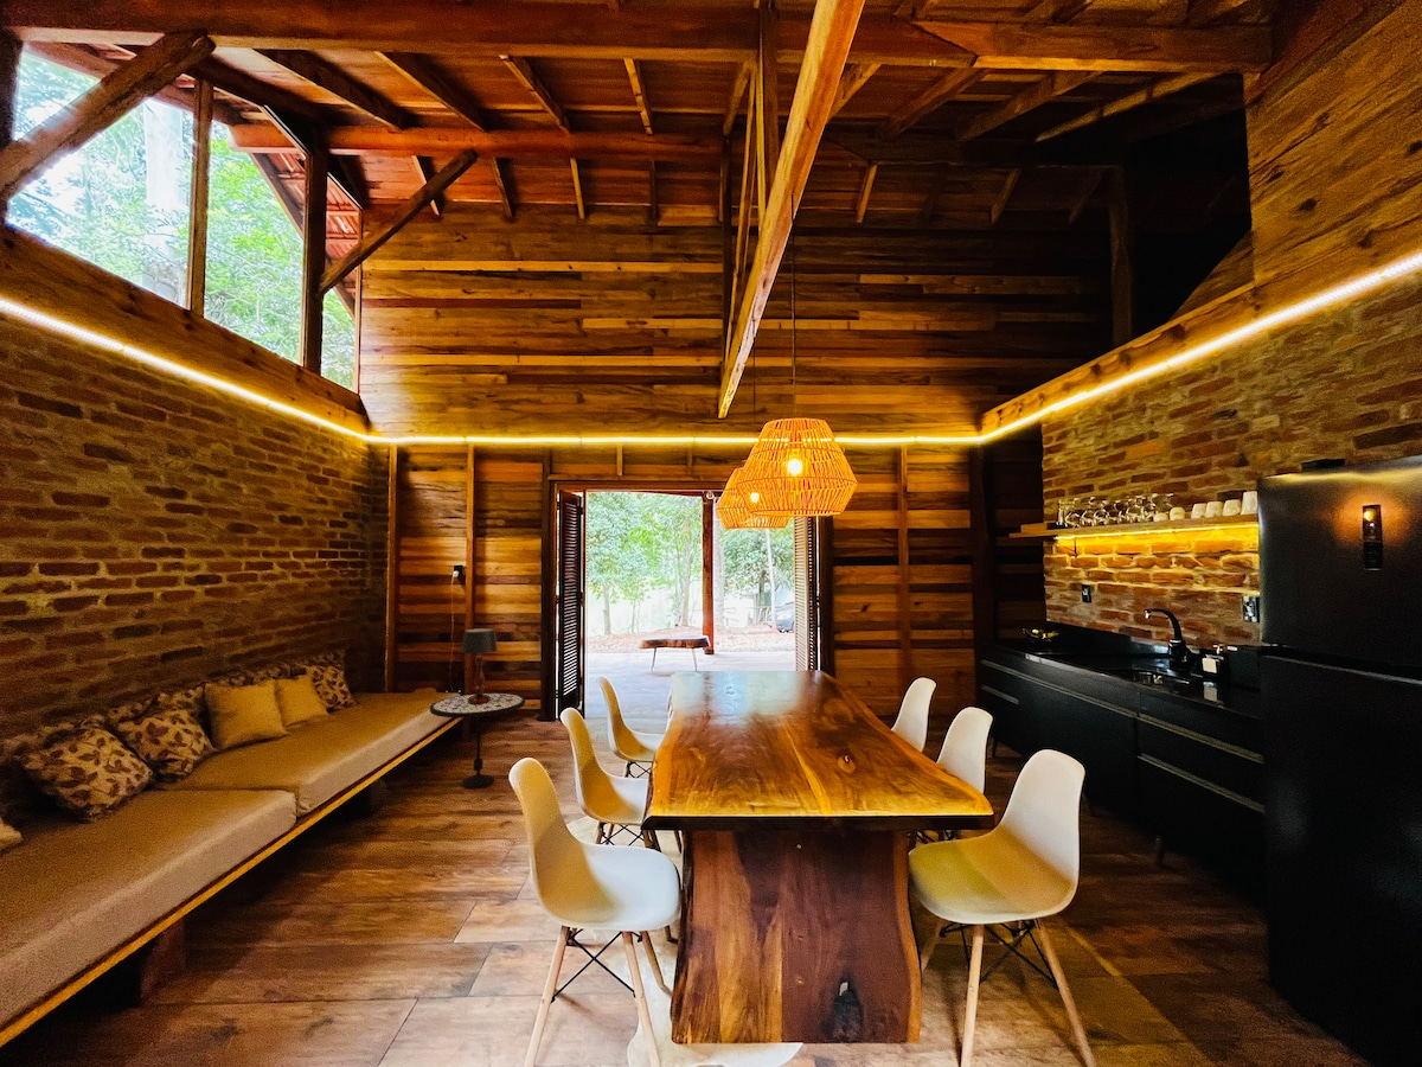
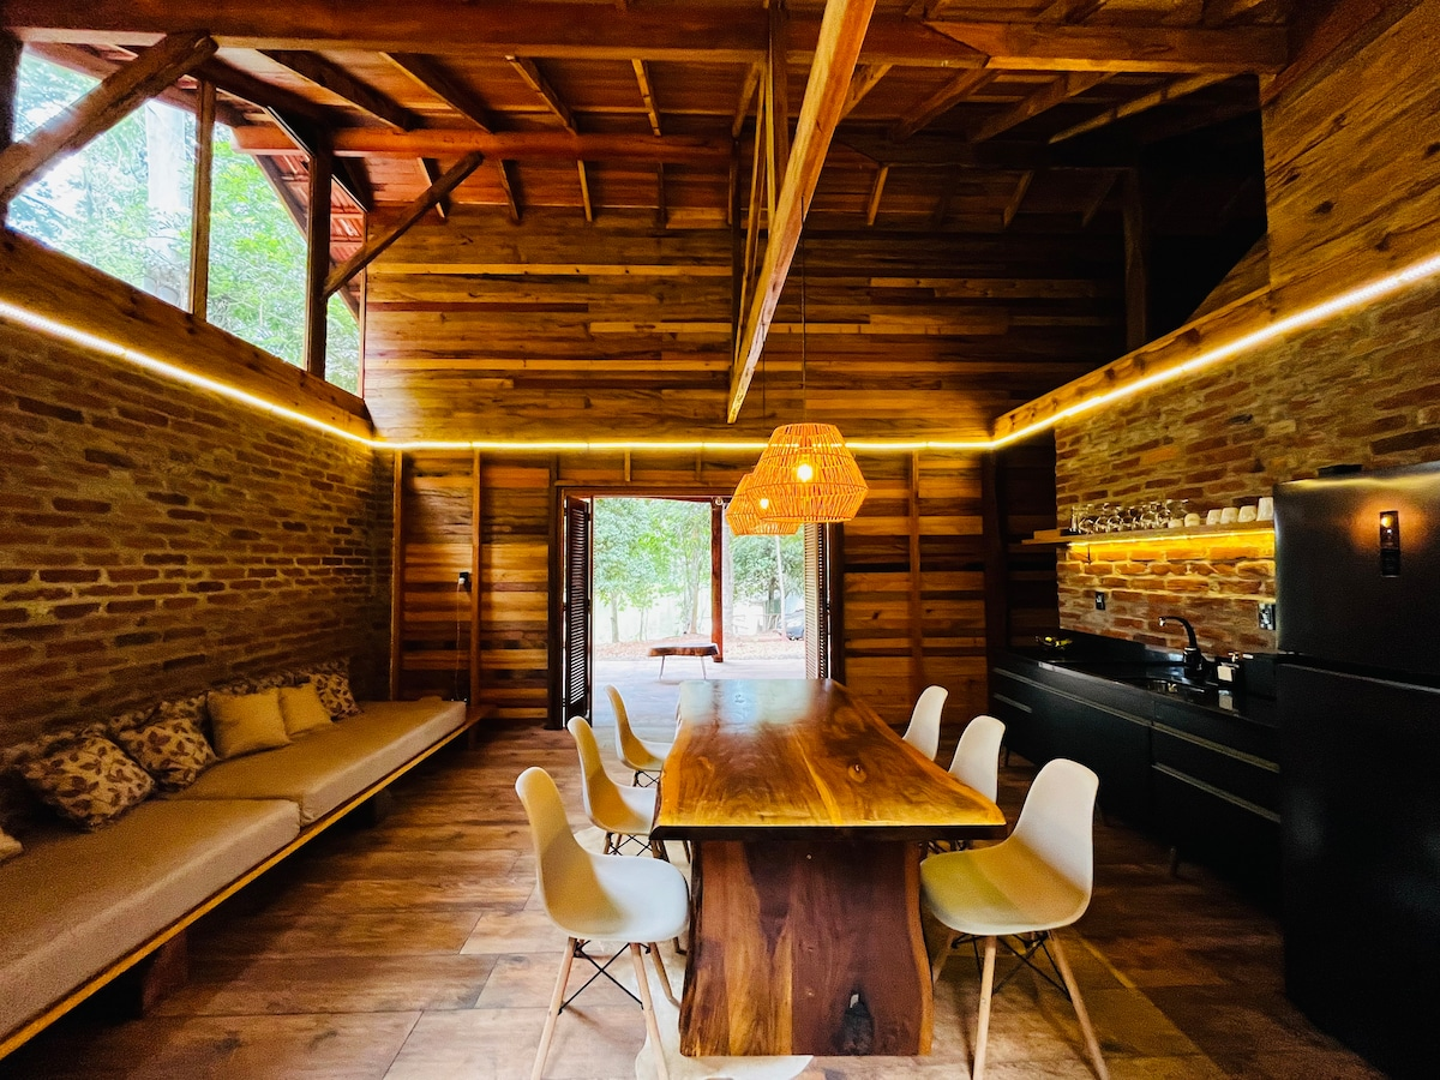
- table lamp [460,627,499,704]
- side table [429,692,526,790]
